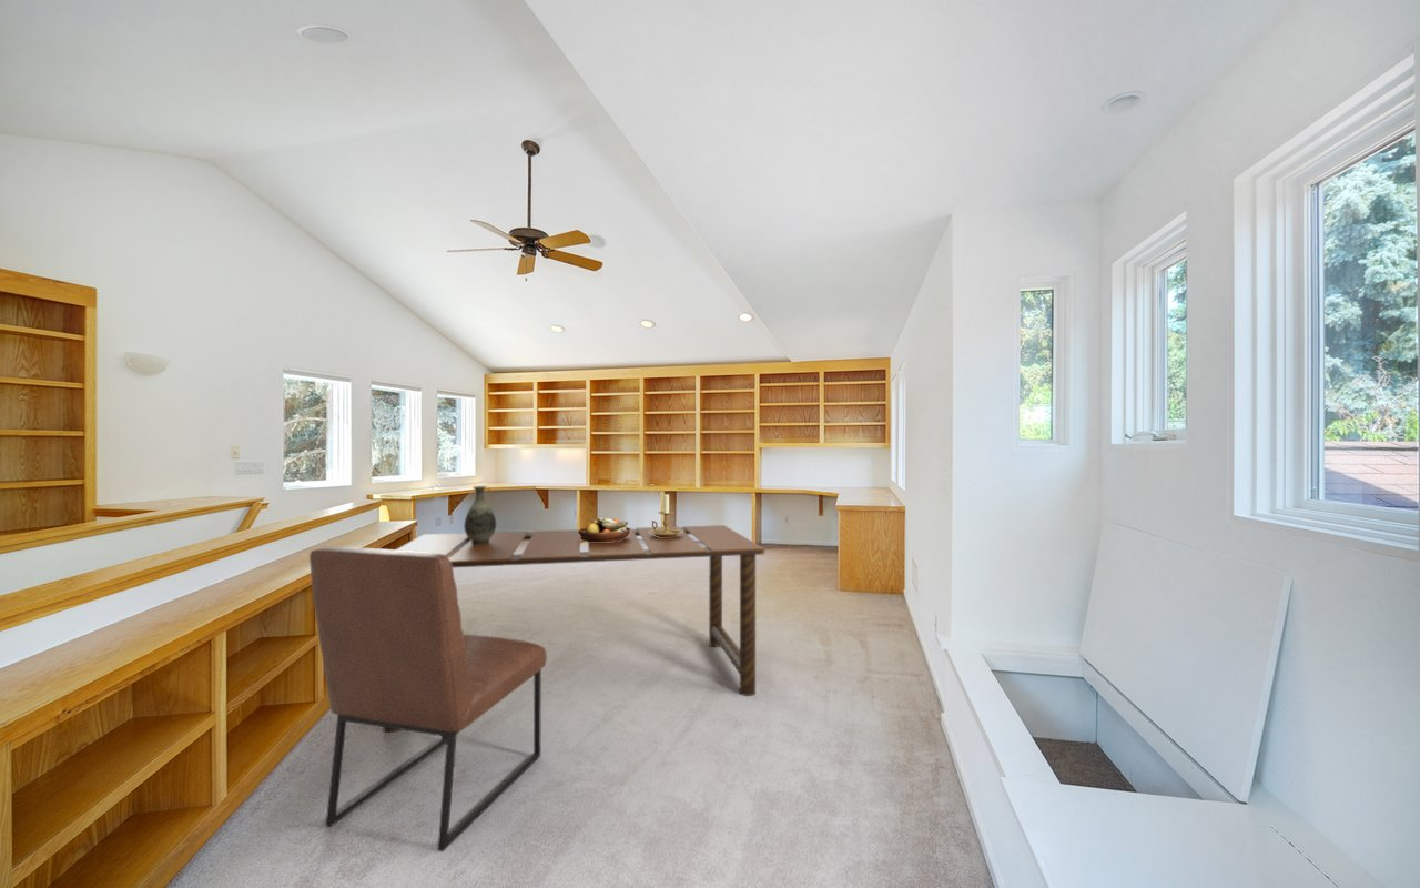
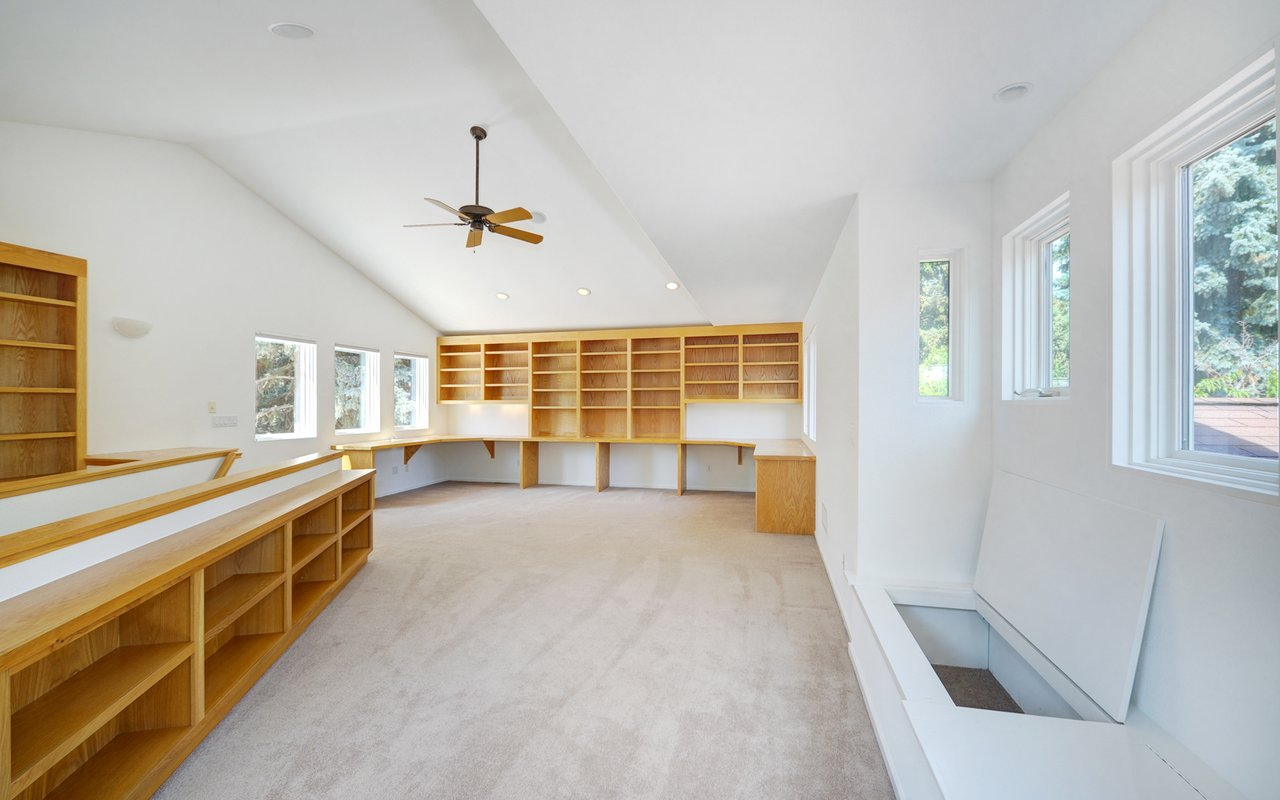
- candle holder [649,493,683,537]
- vase [463,485,497,544]
- chair [308,546,548,852]
- fruit bowl [578,516,631,543]
- dining table [383,524,765,733]
